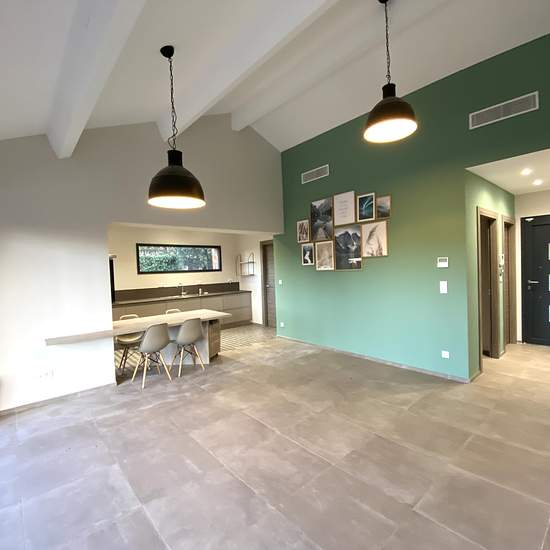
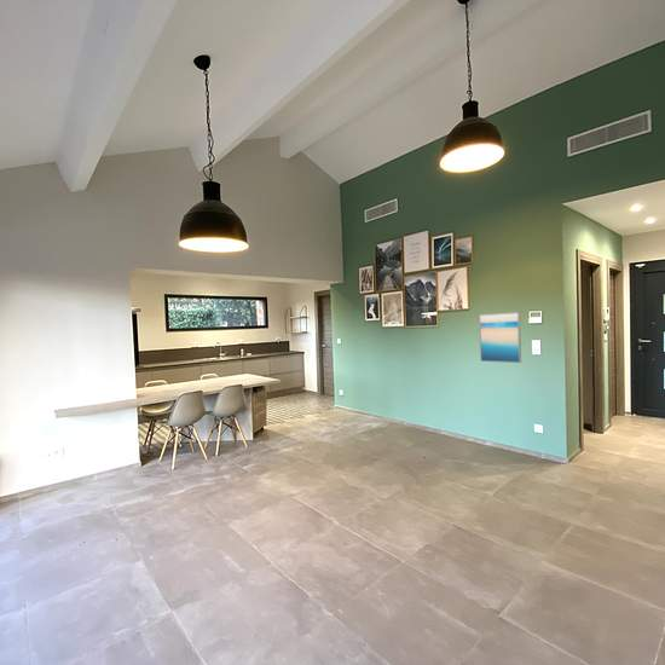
+ wall art [478,311,522,364]
